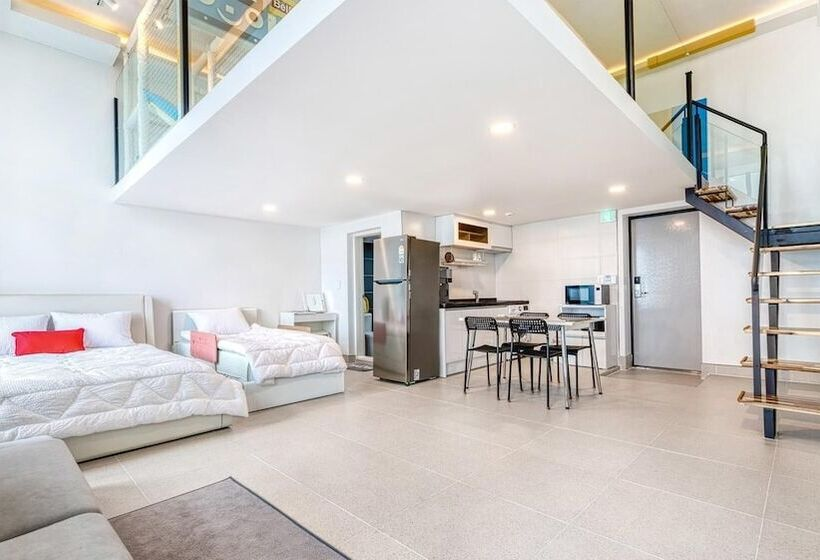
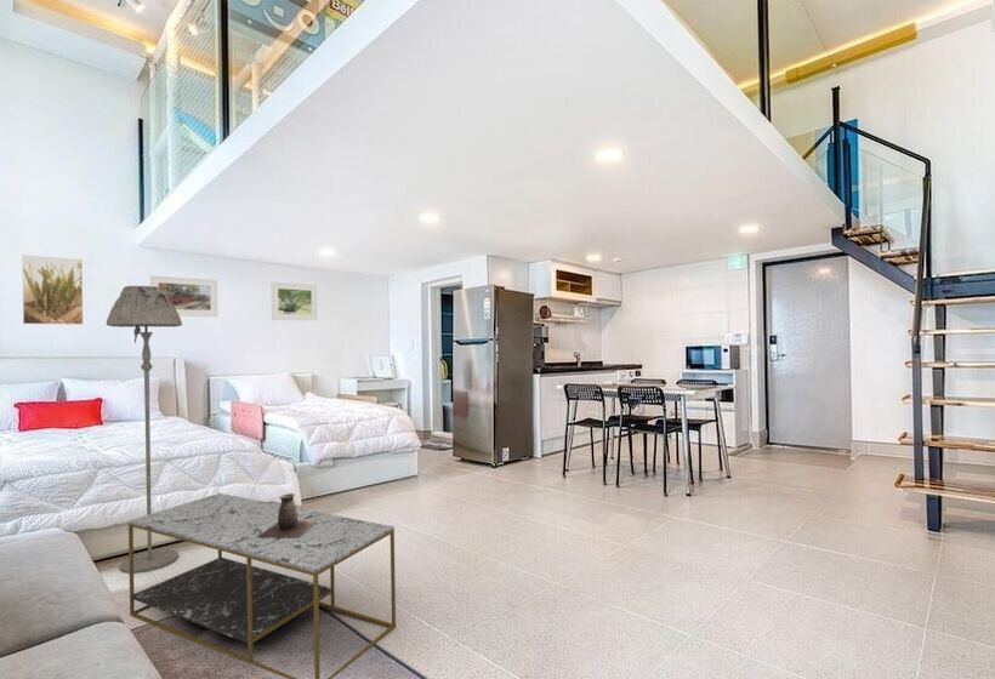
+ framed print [21,253,84,325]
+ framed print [149,274,220,318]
+ floor lamp [106,285,183,575]
+ decorative vase [258,492,317,537]
+ coffee table [127,492,397,679]
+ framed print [271,281,319,321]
